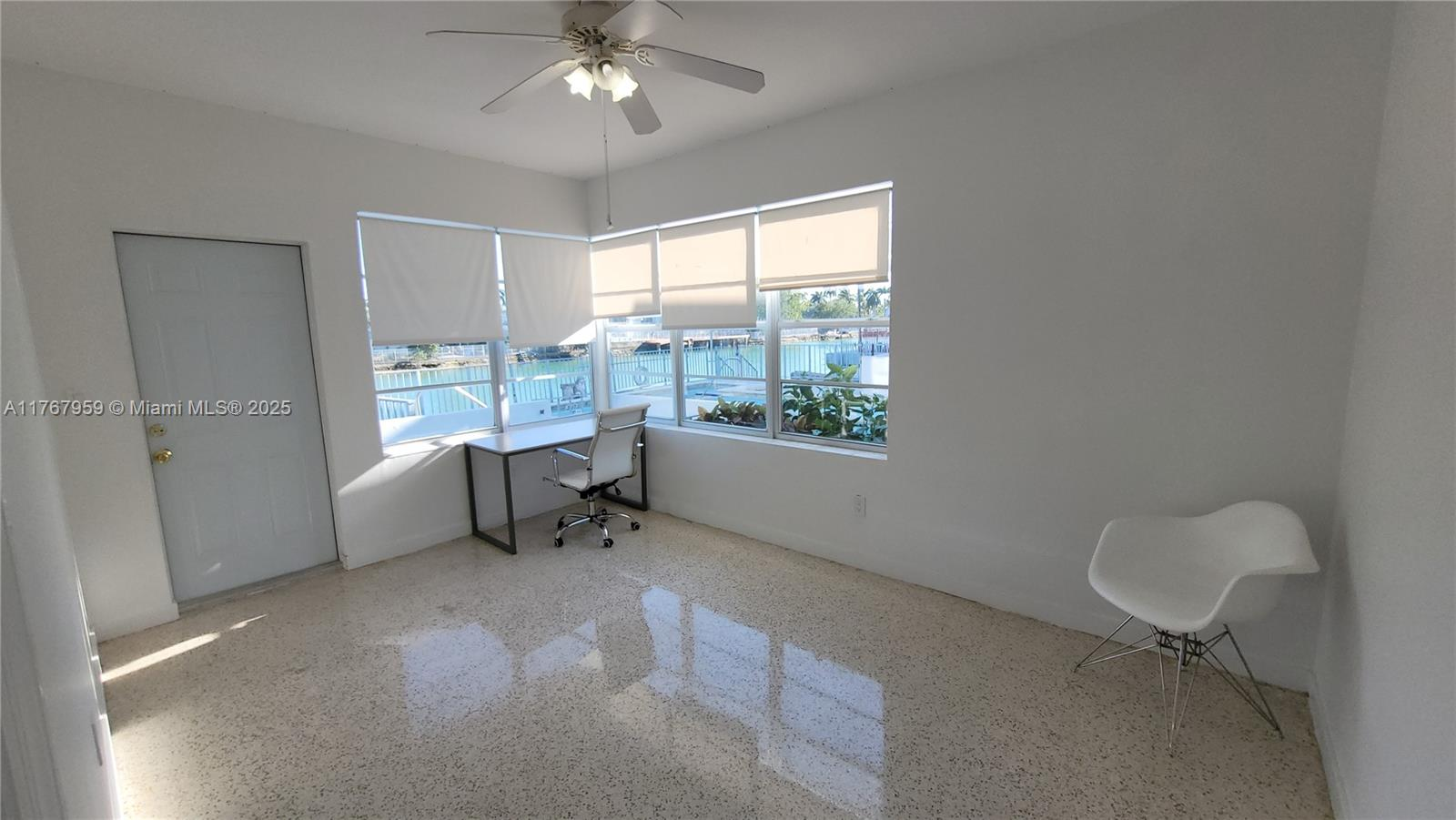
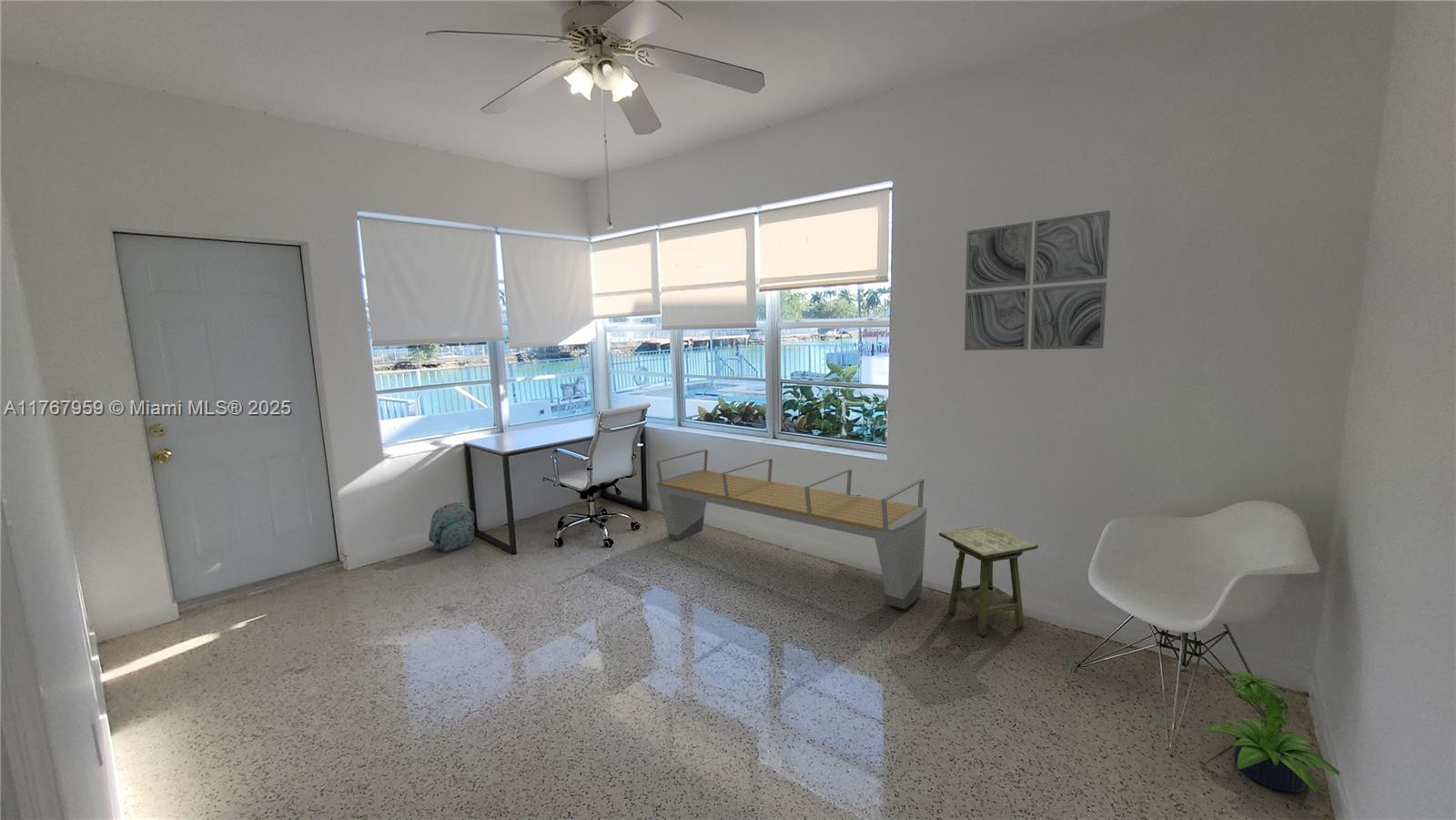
+ potted plant [1201,673,1340,794]
+ backpack [428,501,475,552]
+ bench [655,449,927,610]
+ wall art [964,209,1111,351]
+ side table [938,525,1039,637]
